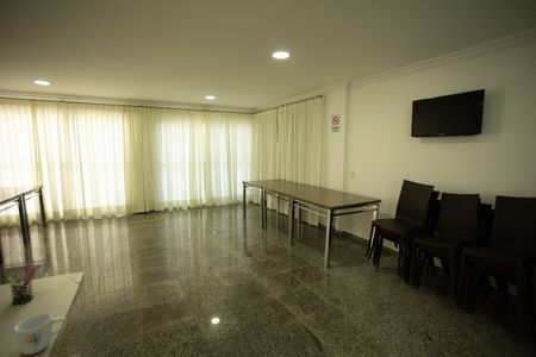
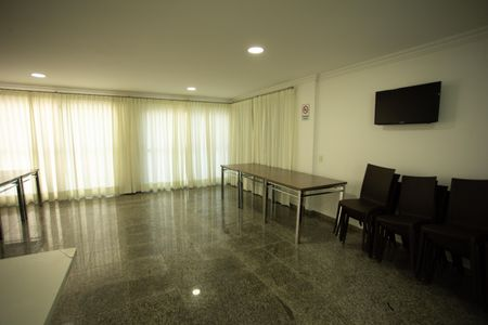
- mug [13,313,68,356]
- pen holder [7,265,37,306]
